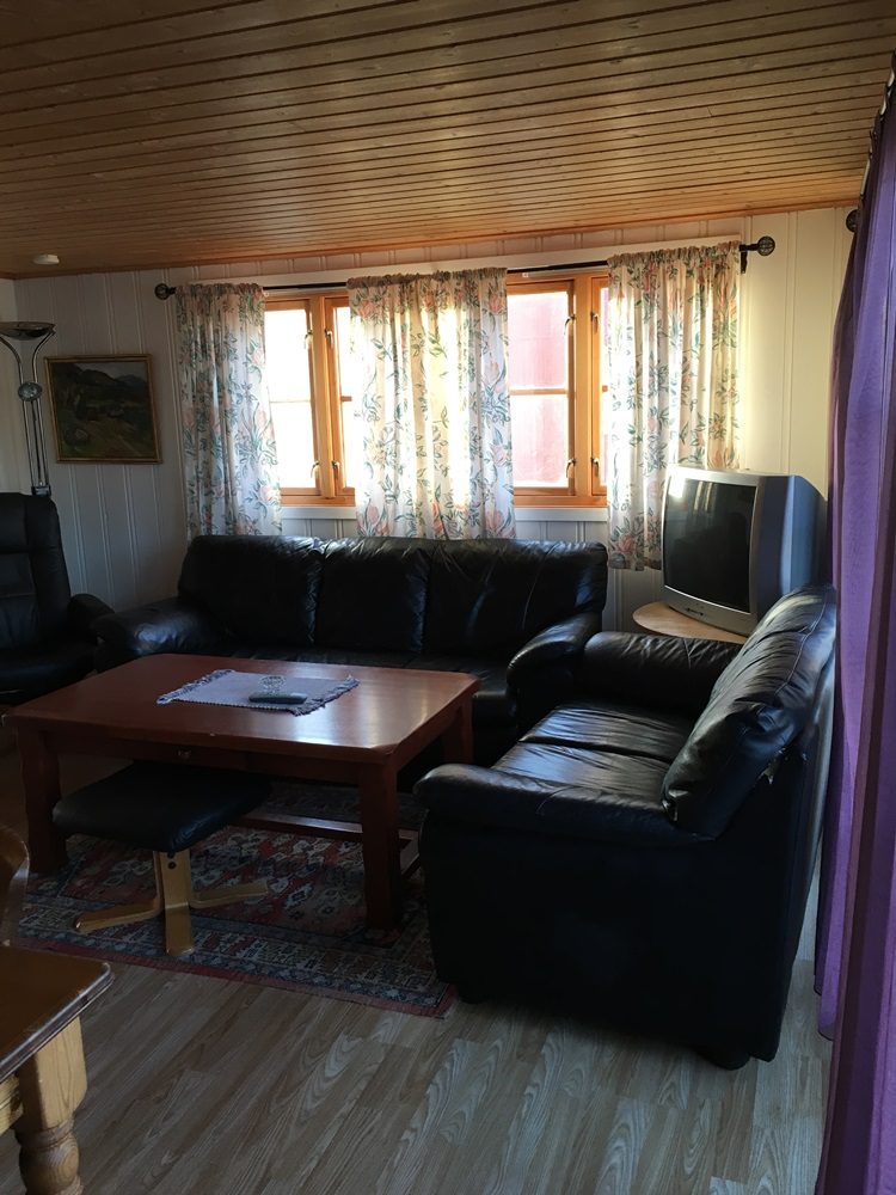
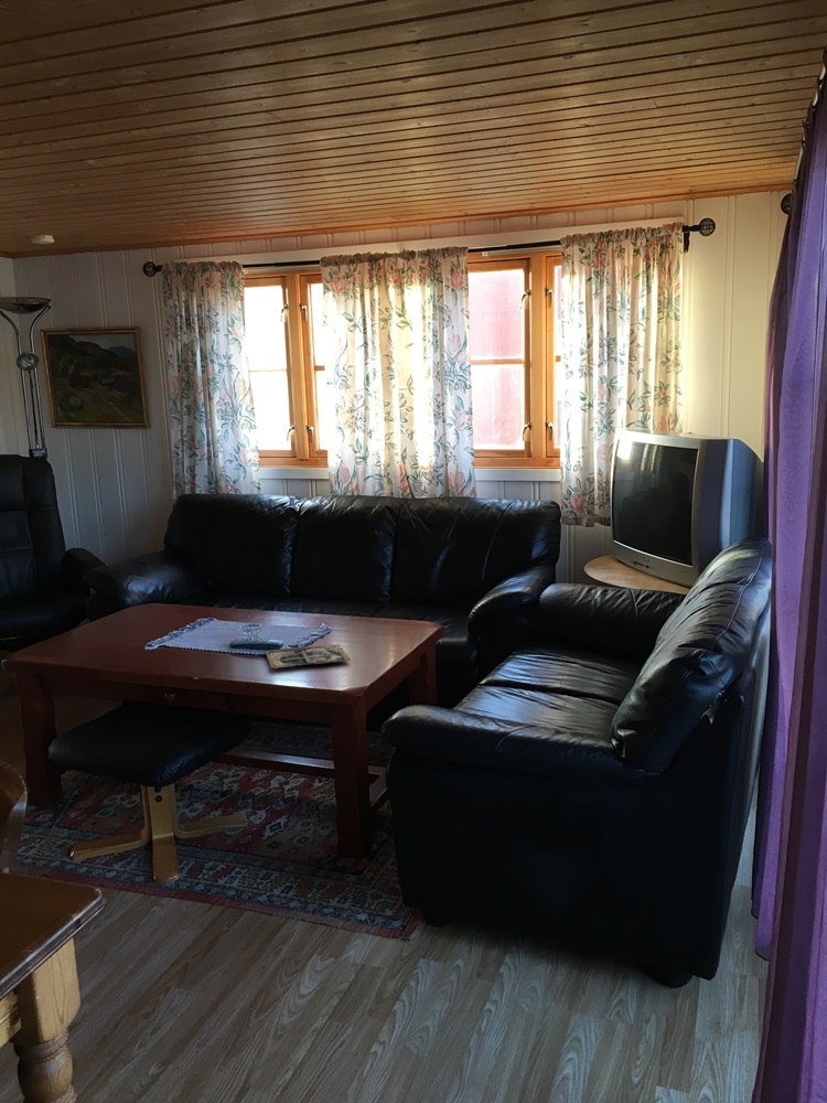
+ magazine [265,644,352,670]
